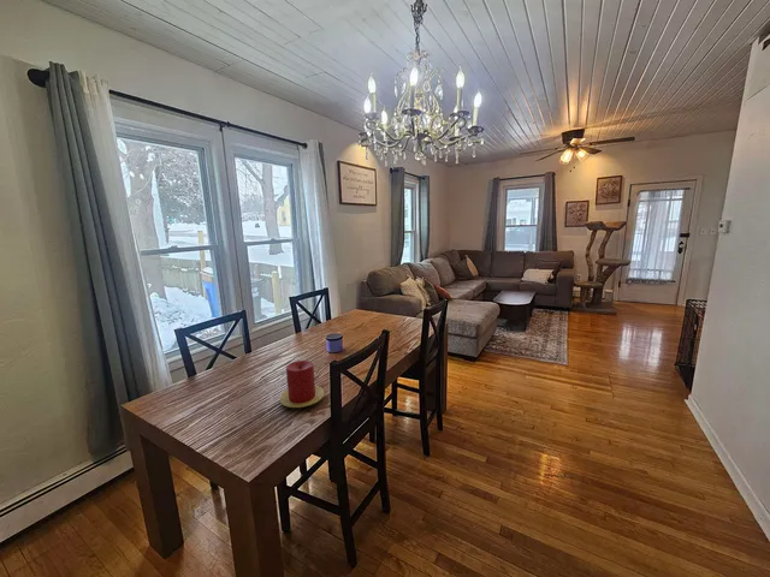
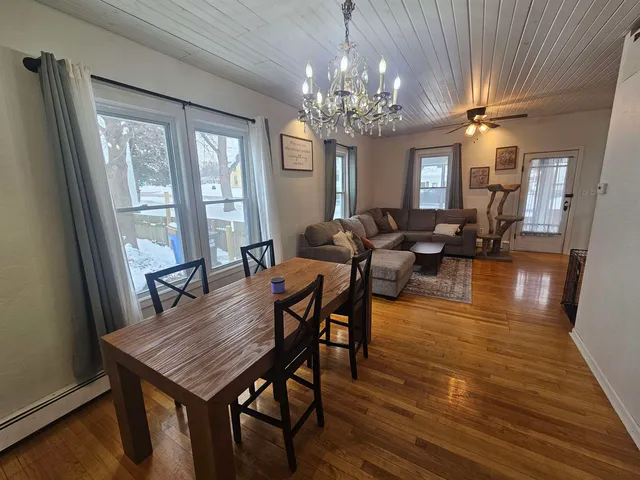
- candle [278,359,325,409]
